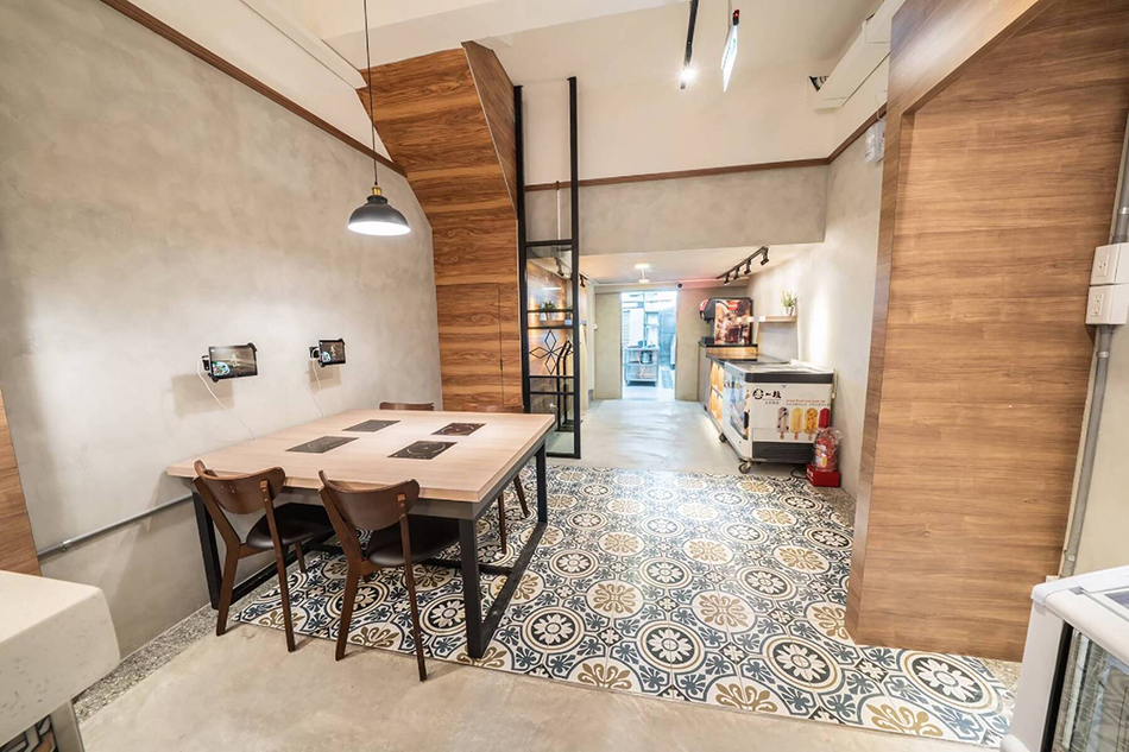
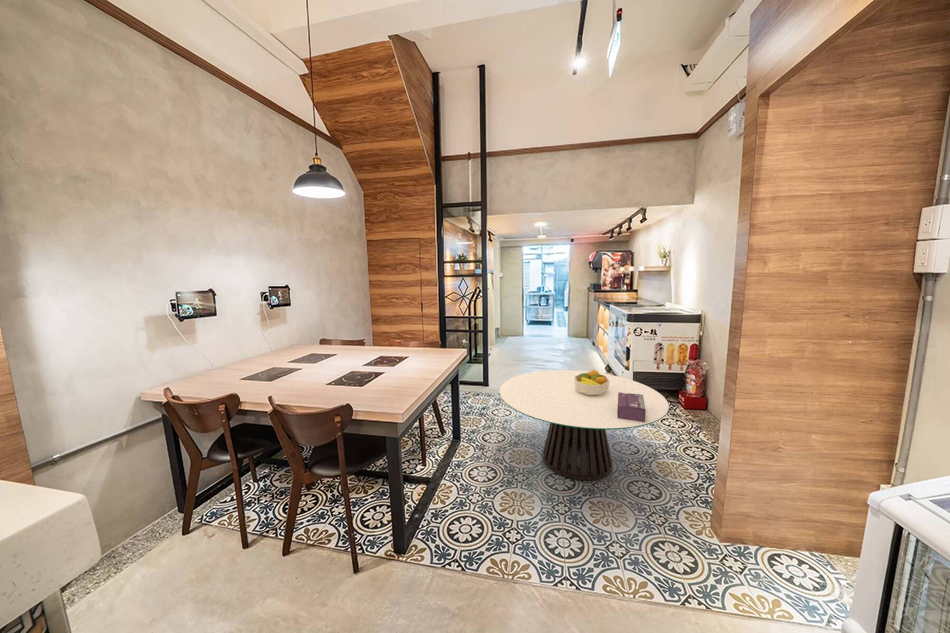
+ tissue box [617,392,646,422]
+ fruit bowl [574,369,609,395]
+ dining table [499,369,670,481]
